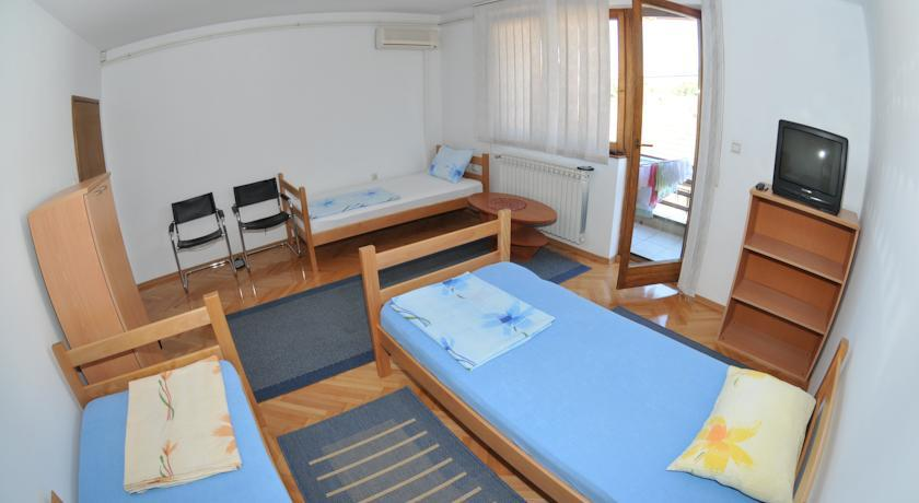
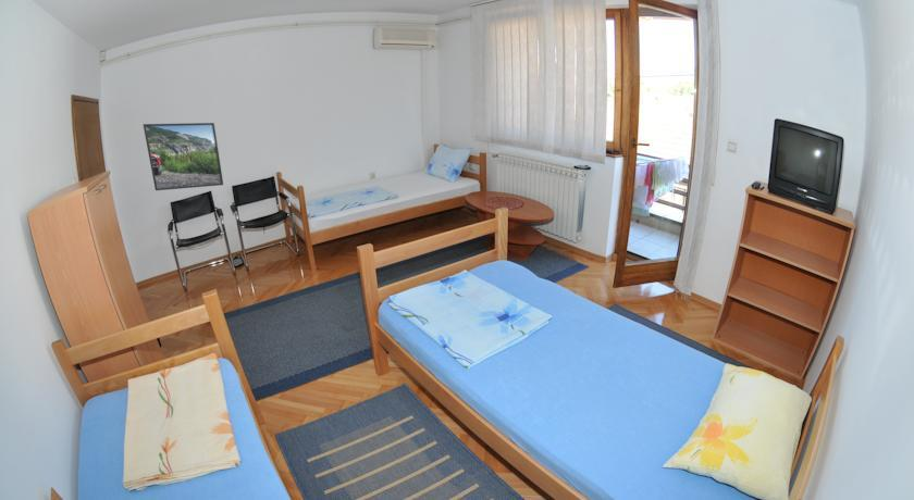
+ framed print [143,122,224,191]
